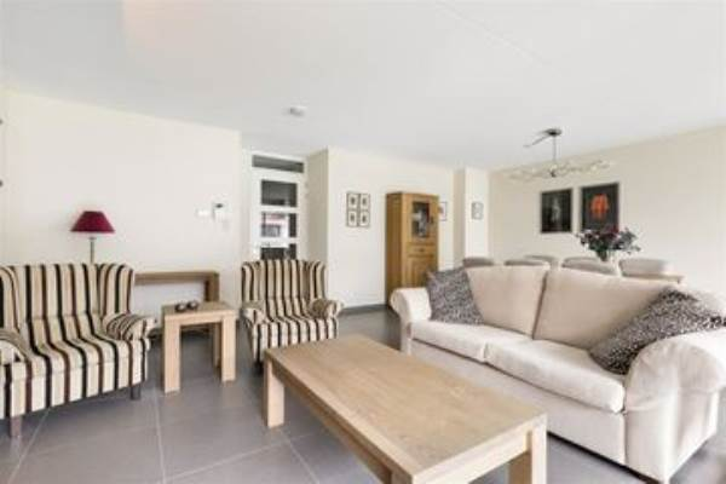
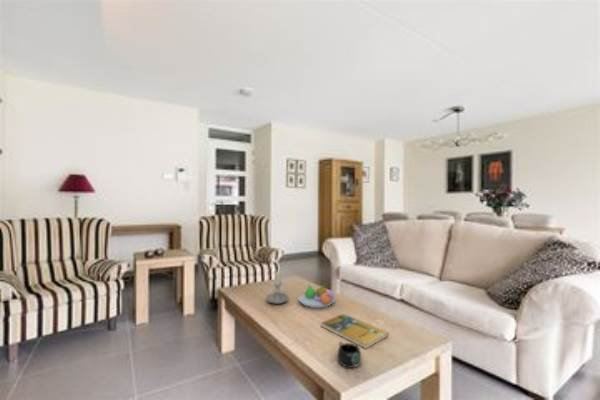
+ candle [265,269,290,305]
+ mug [336,341,362,369]
+ fruit bowl [297,284,336,309]
+ booklet [321,313,389,350]
